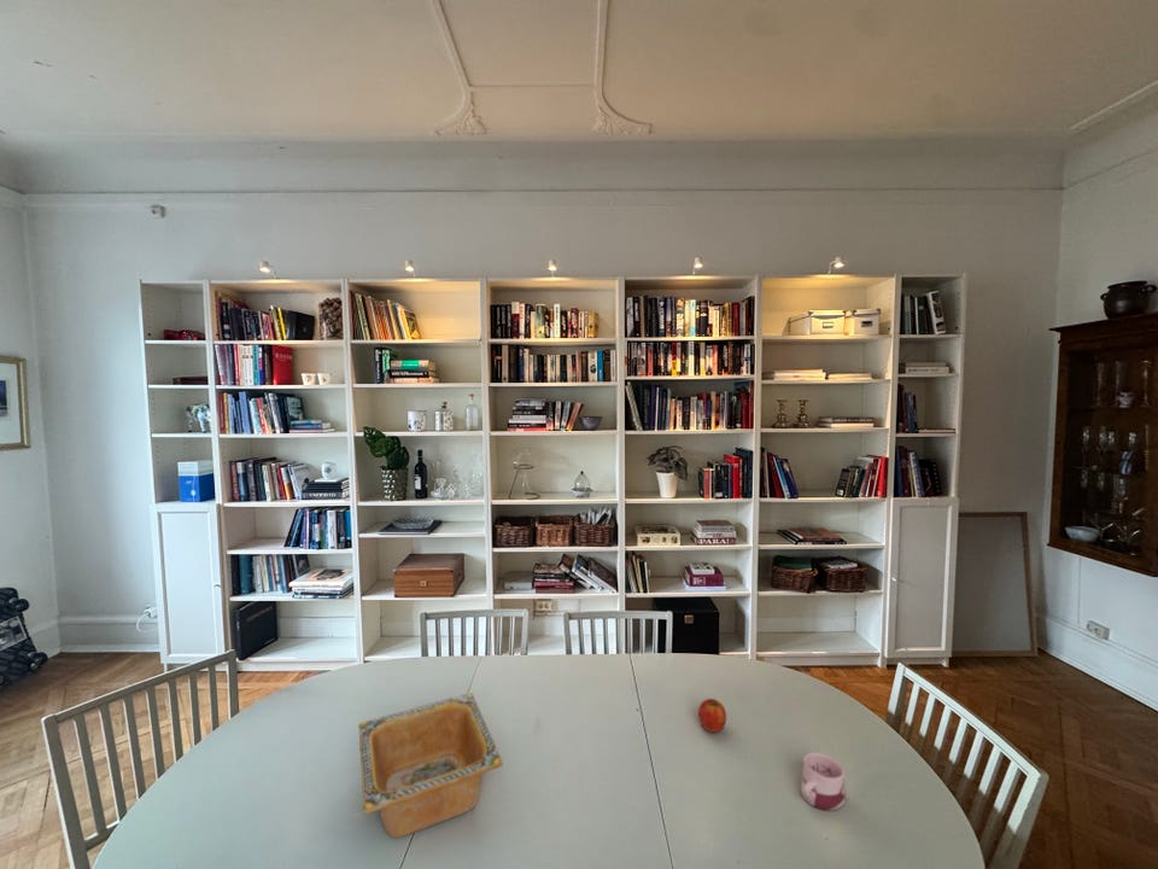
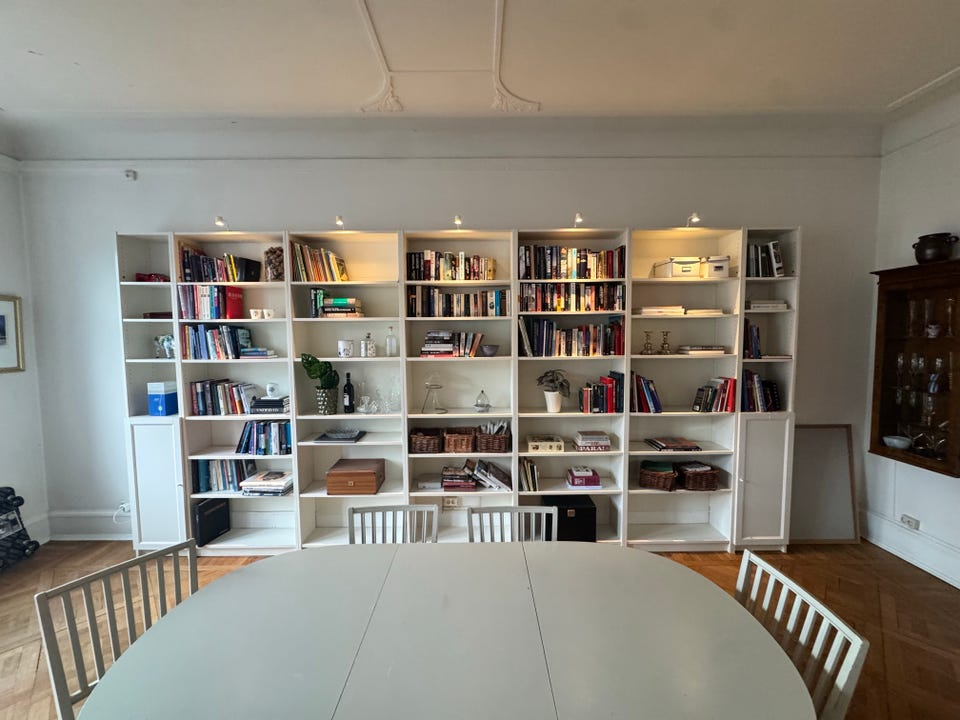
- serving bowl [358,692,504,839]
- fruit [697,698,727,734]
- mug [800,751,847,812]
